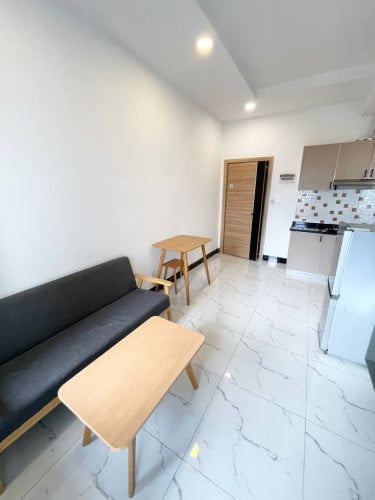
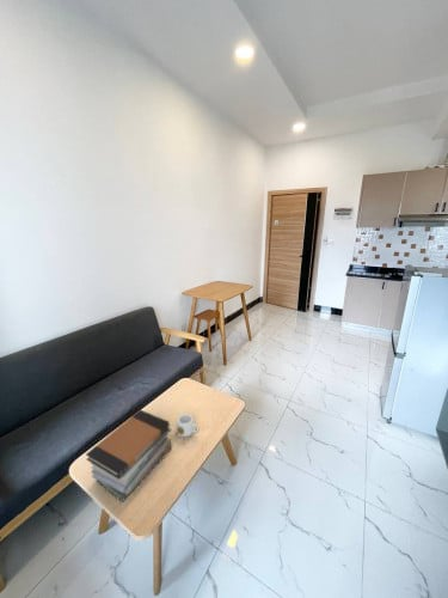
+ book stack [85,409,172,502]
+ mug [174,413,200,438]
